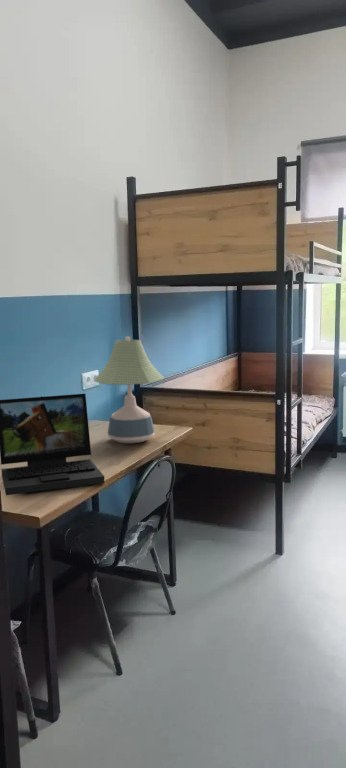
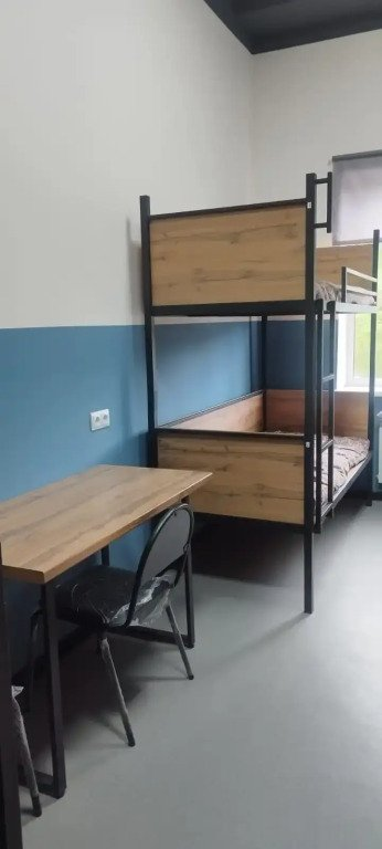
- laptop [0,393,106,496]
- desk lamp [93,336,165,444]
